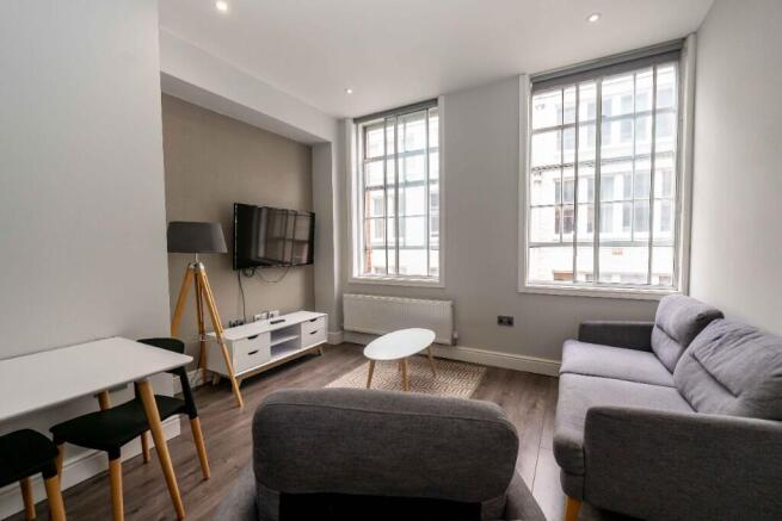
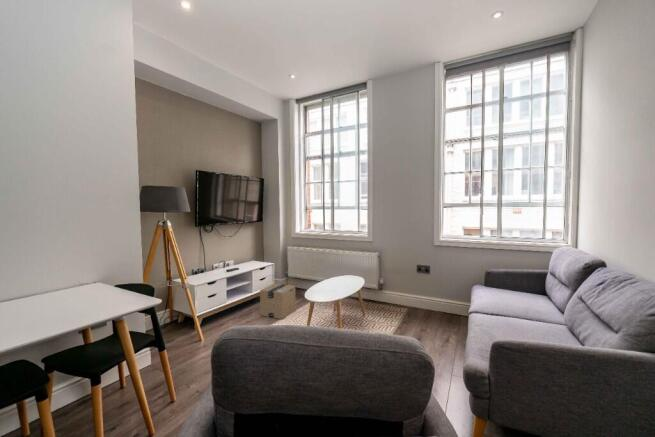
+ cardboard box [259,282,297,320]
